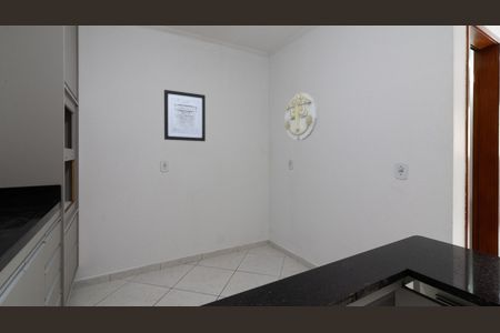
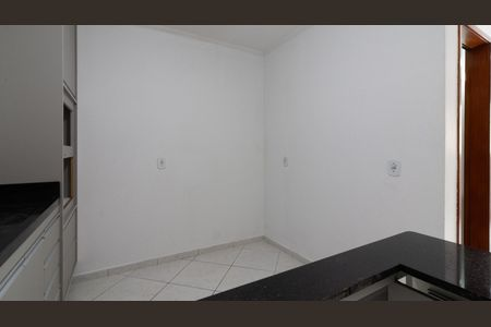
- wall decoration [283,92,319,142]
- wall art [163,89,207,142]
